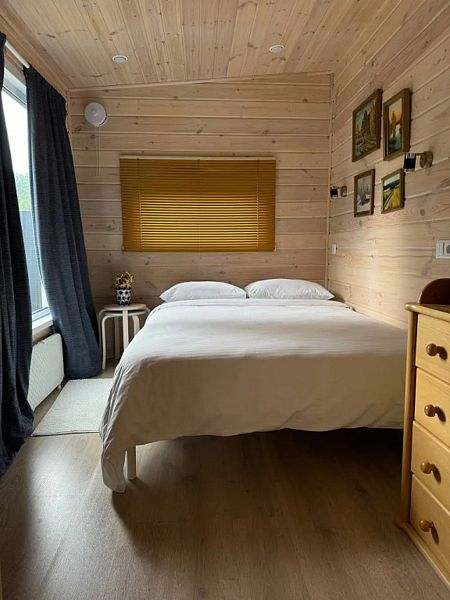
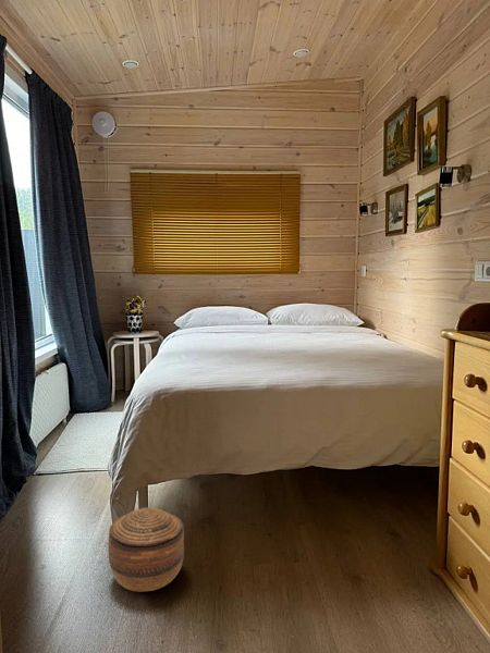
+ basket [107,507,185,593]
